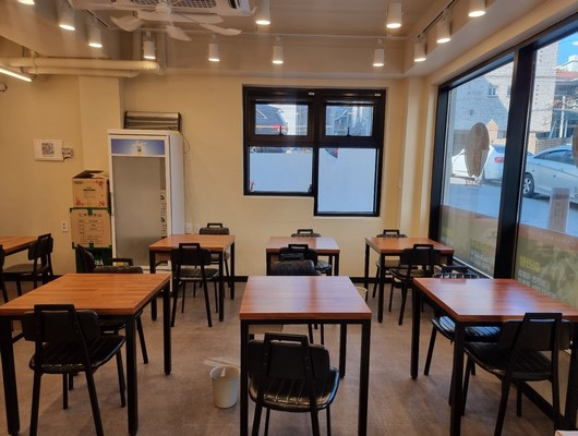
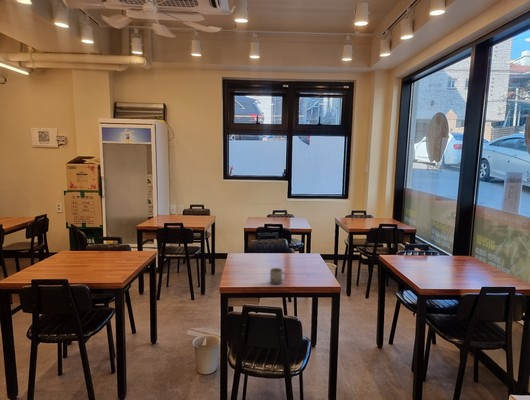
+ cup [269,267,288,285]
